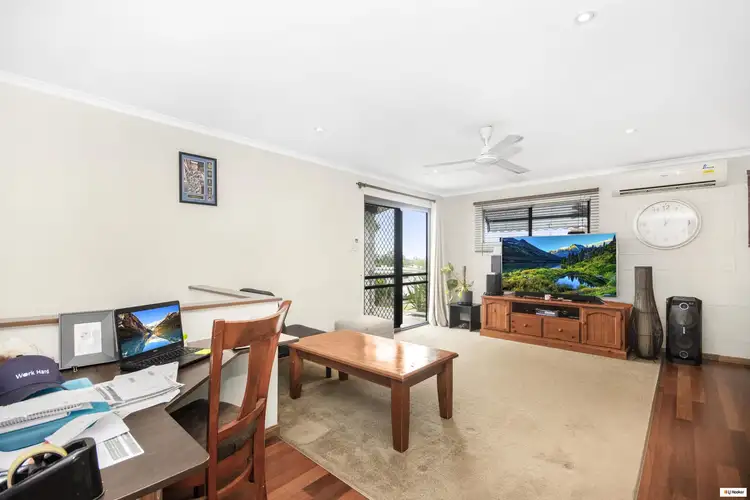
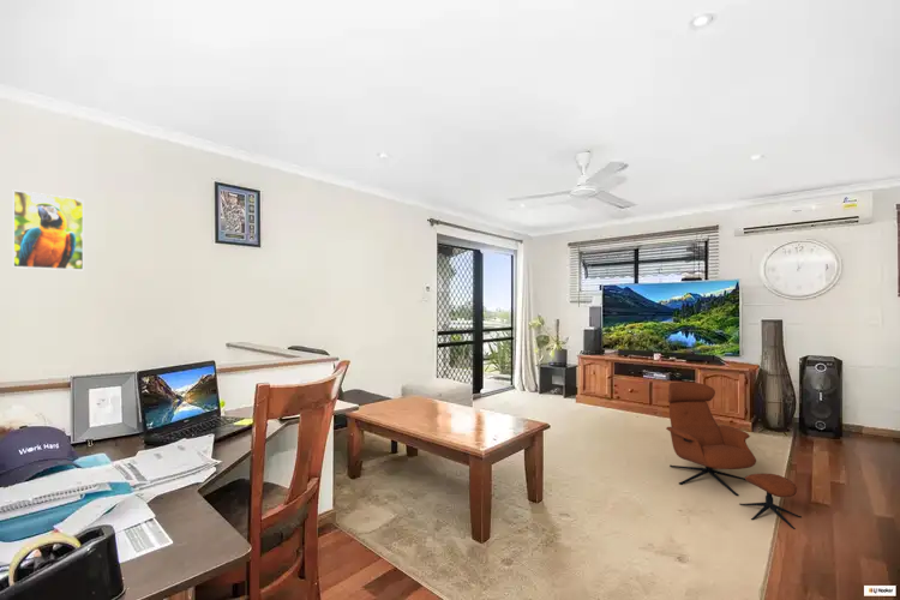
+ armchair [665,380,803,530]
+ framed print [11,188,85,271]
